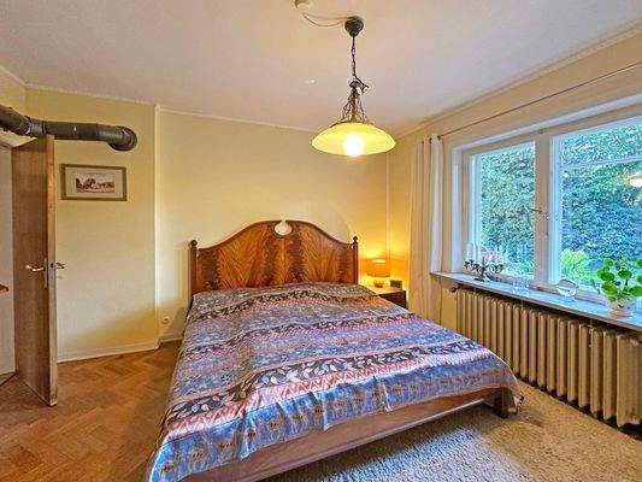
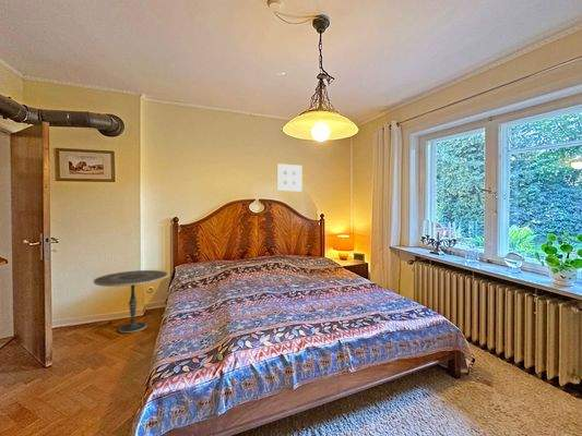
+ wall art [276,162,302,192]
+ side table [93,269,169,334]
